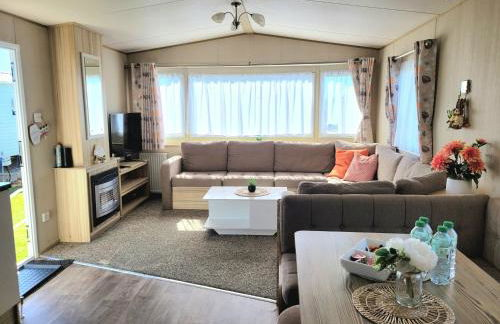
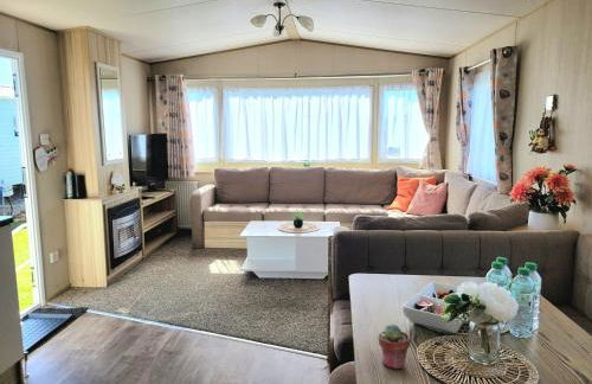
+ potted succulent [377,324,411,370]
